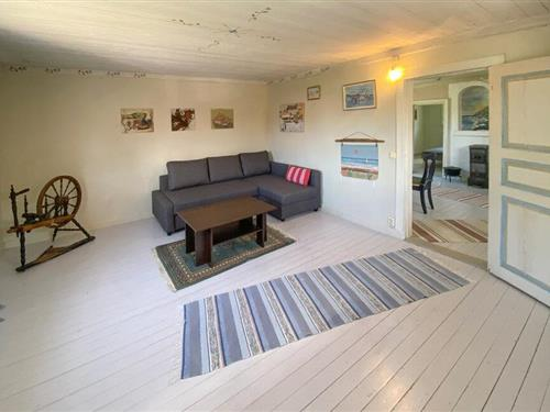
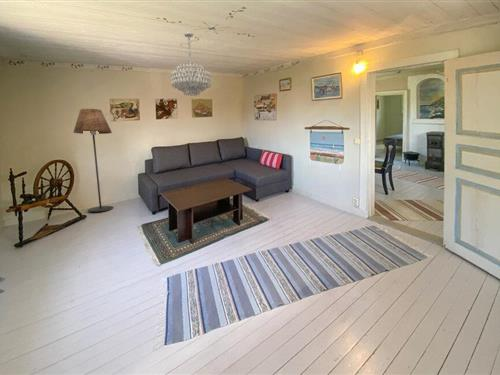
+ floor lamp [72,108,115,213]
+ chandelier [170,31,212,97]
